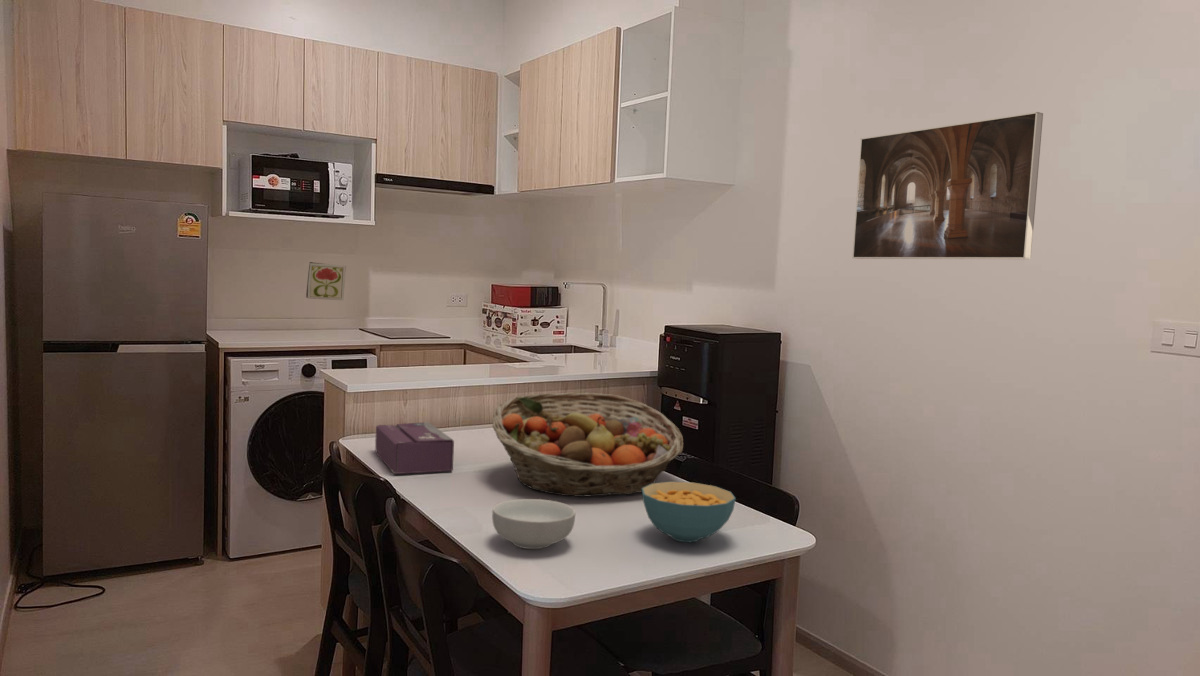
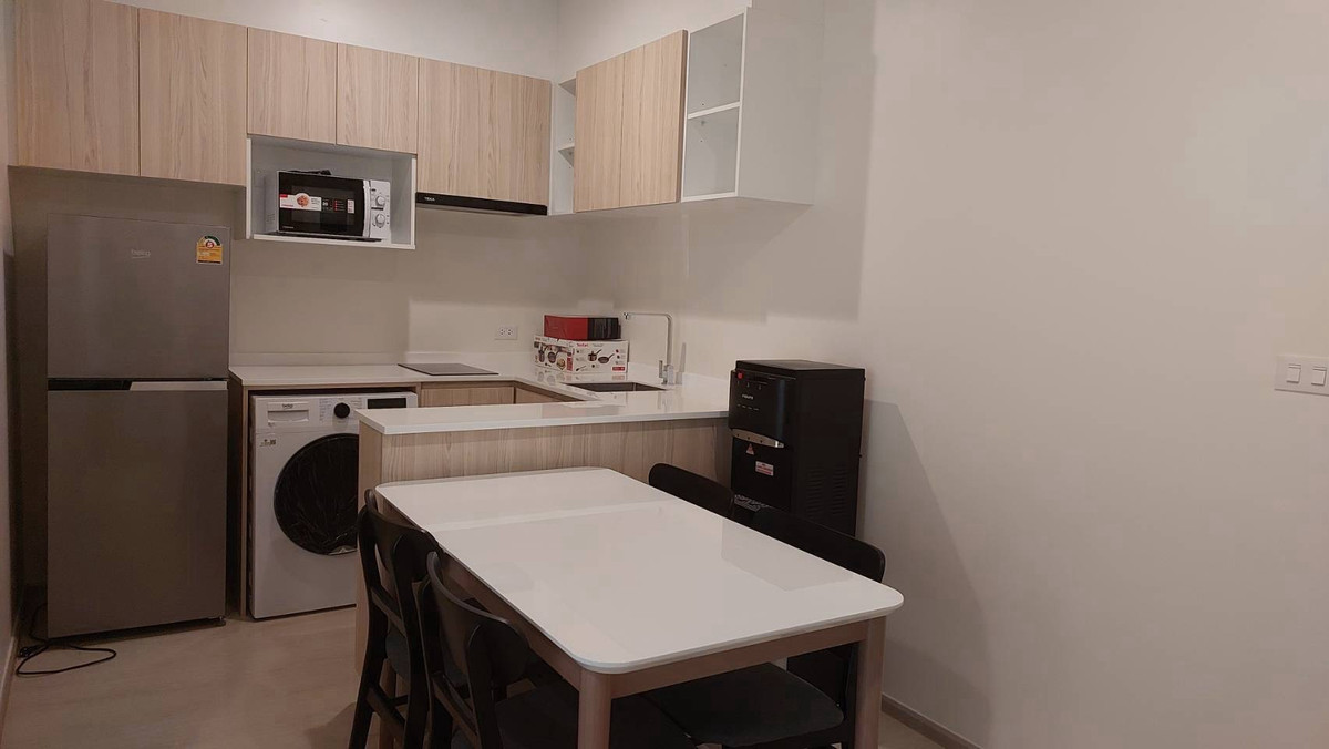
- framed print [851,111,1044,260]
- fruit basket [492,392,685,498]
- decorative tile [305,261,347,301]
- cereal bowl [491,498,576,550]
- cereal bowl [641,481,737,543]
- tissue box [374,421,455,475]
